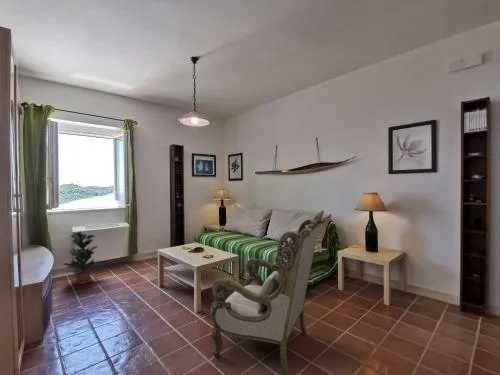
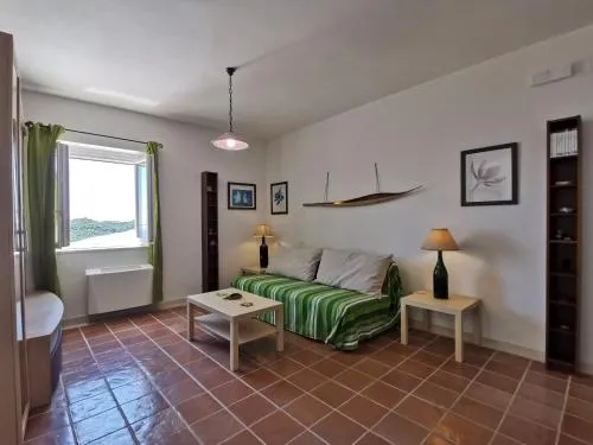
- potted plant [62,231,103,285]
- armchair [209,209,326,375]
